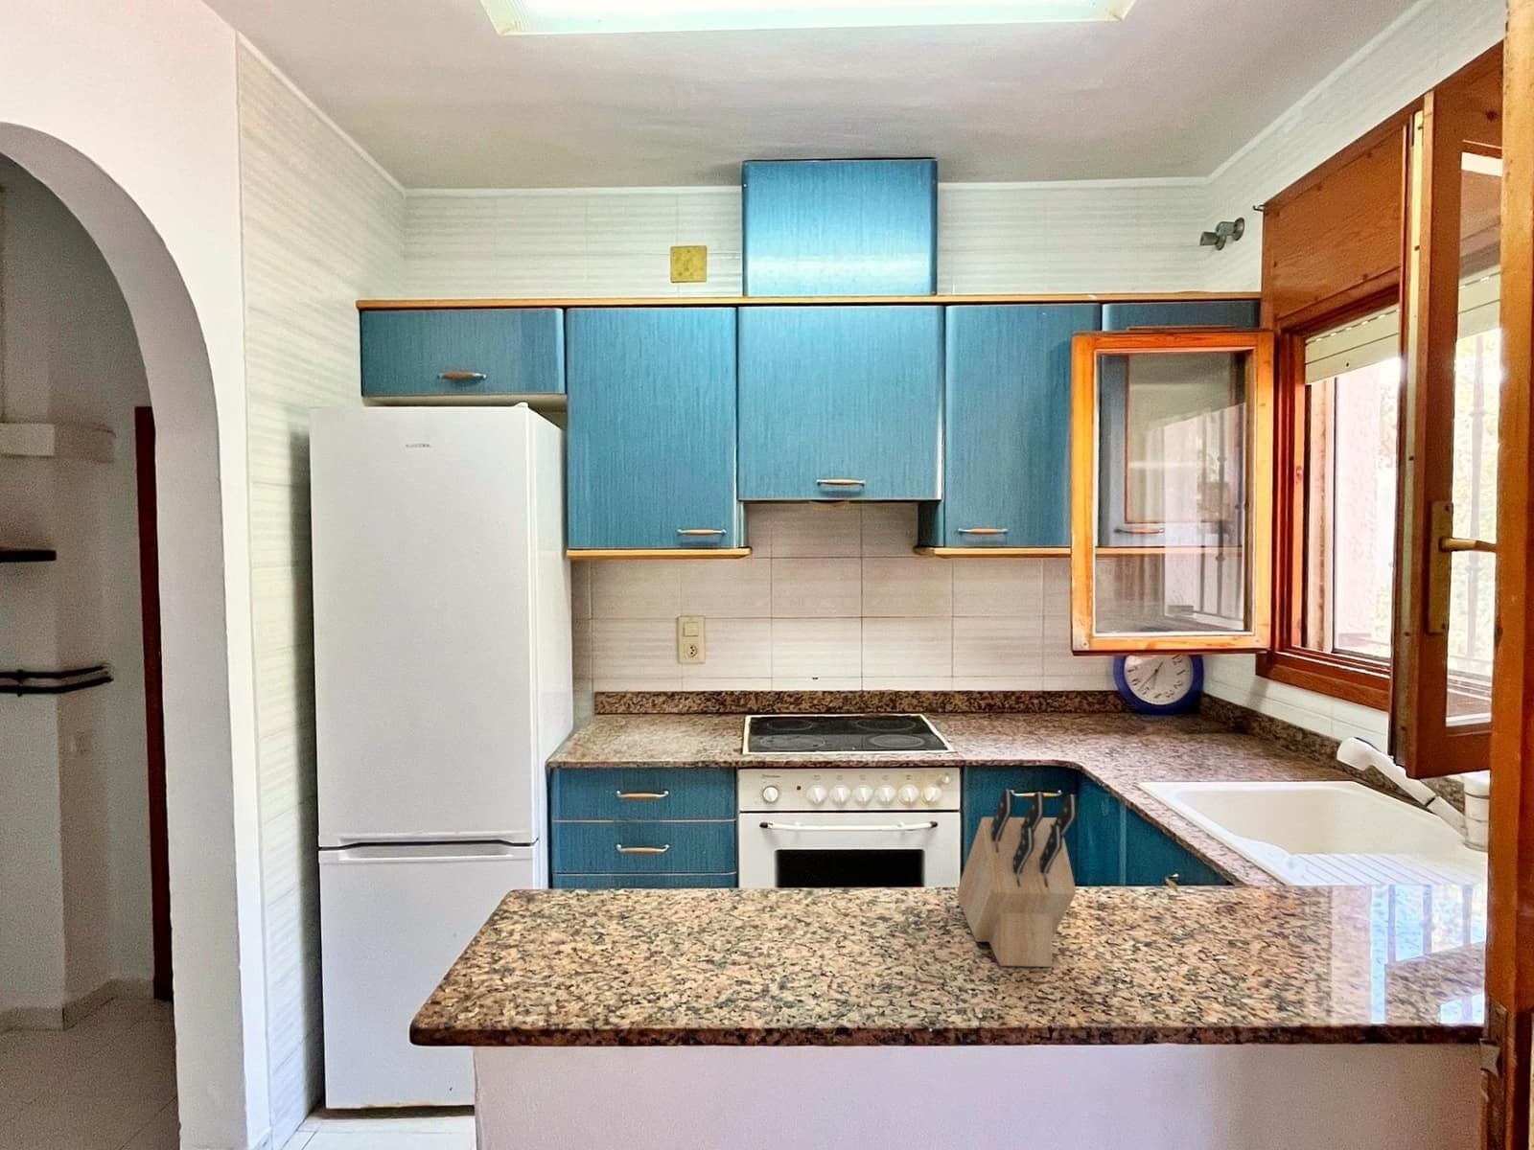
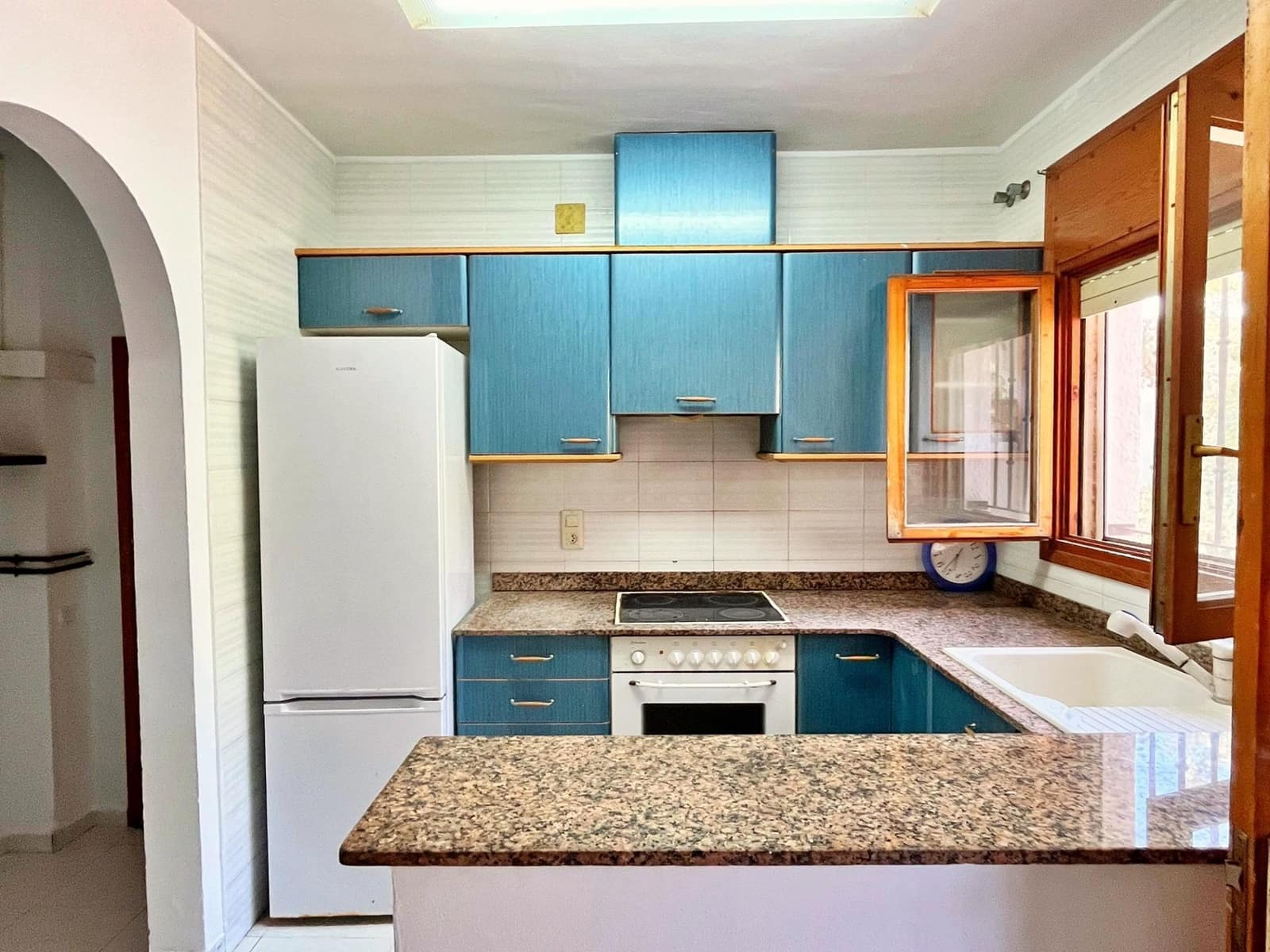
- knife block [955,789,1079,968]
